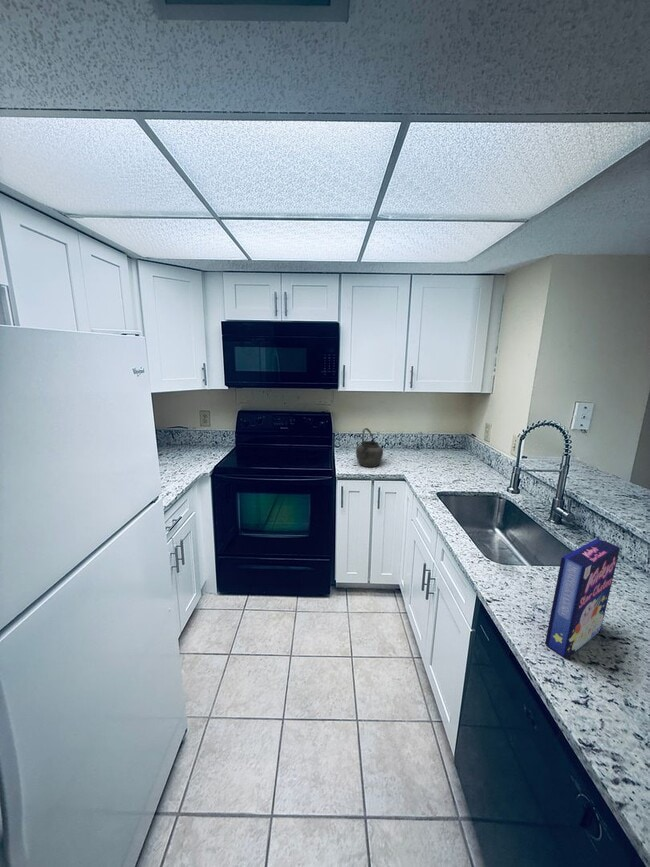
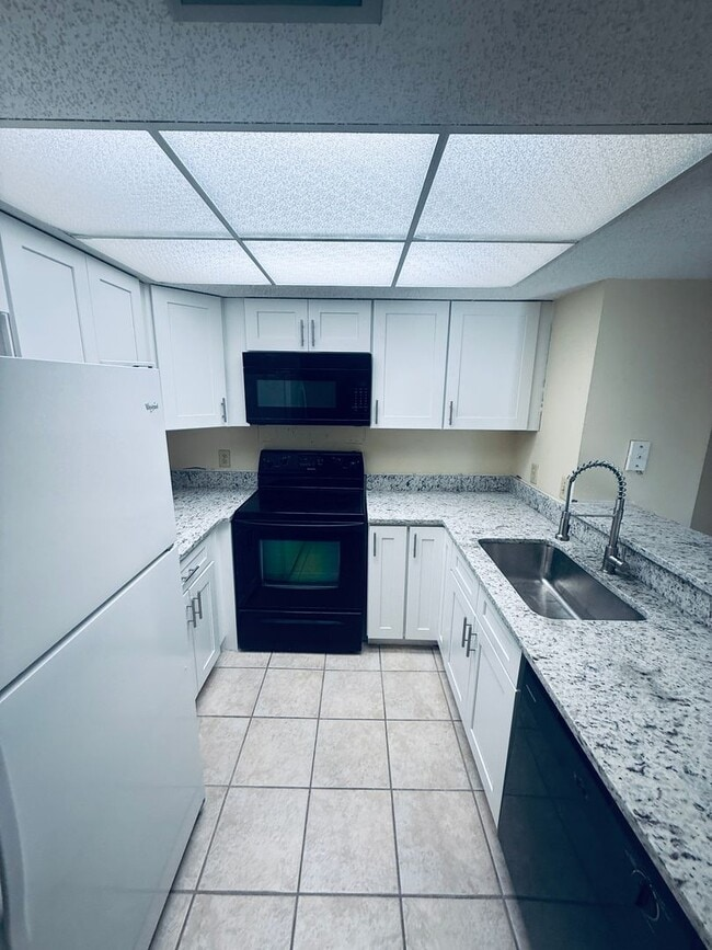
- kettle [355,427,384,468]
- cereal box [544,538,621,660]
